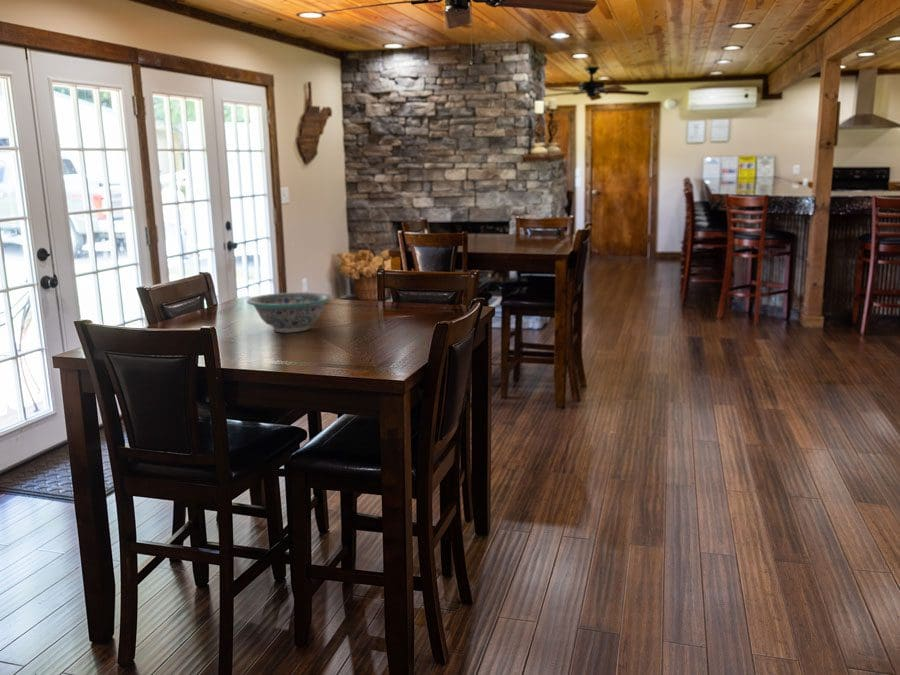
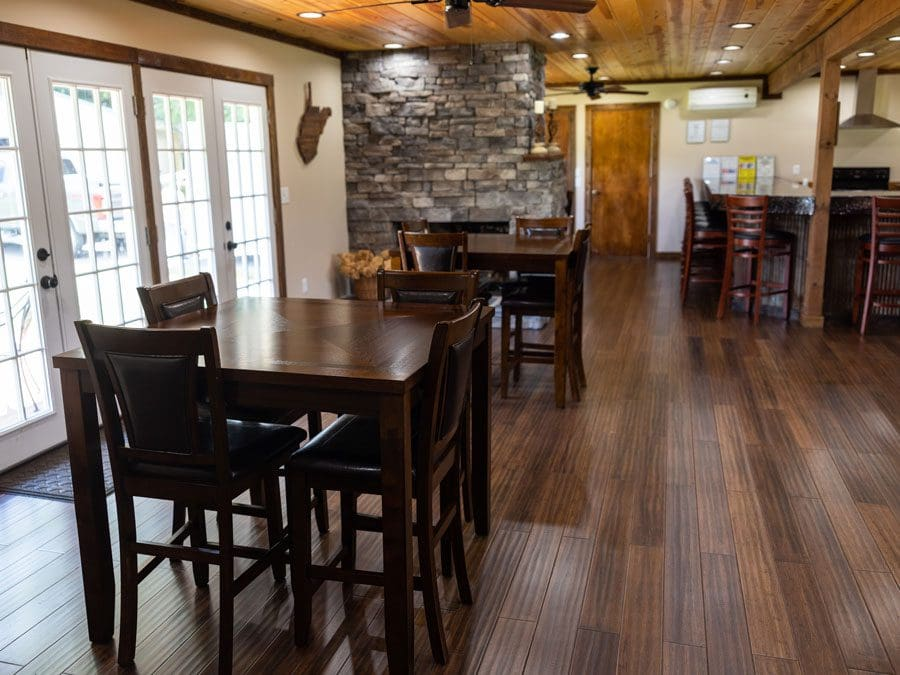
- decorative bowl [246,291,333,333]
